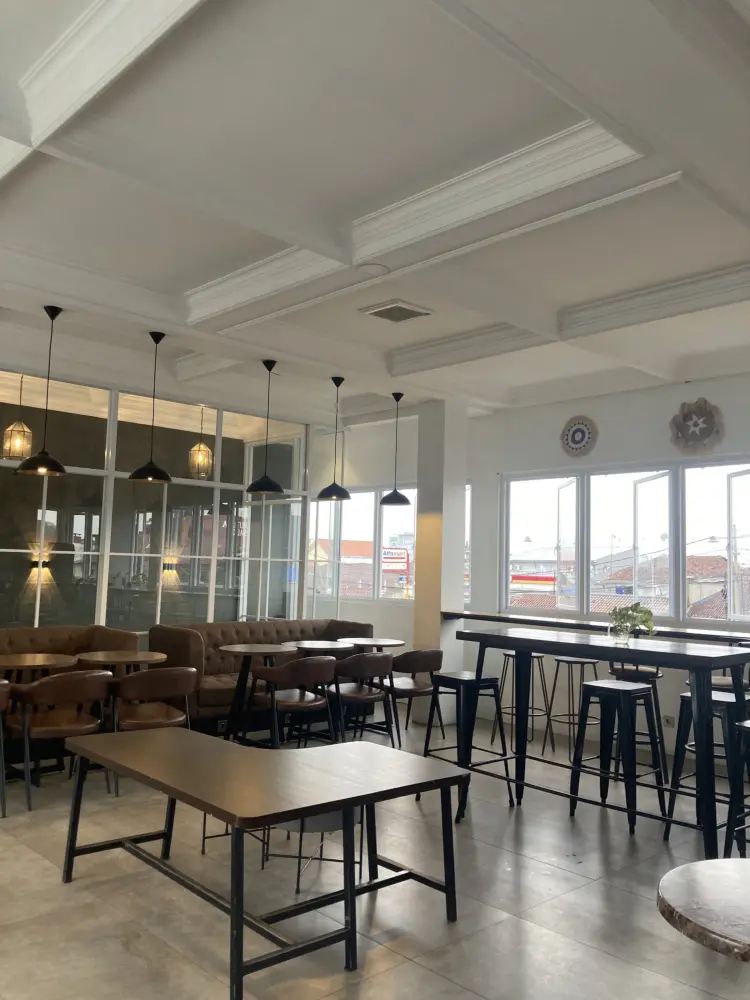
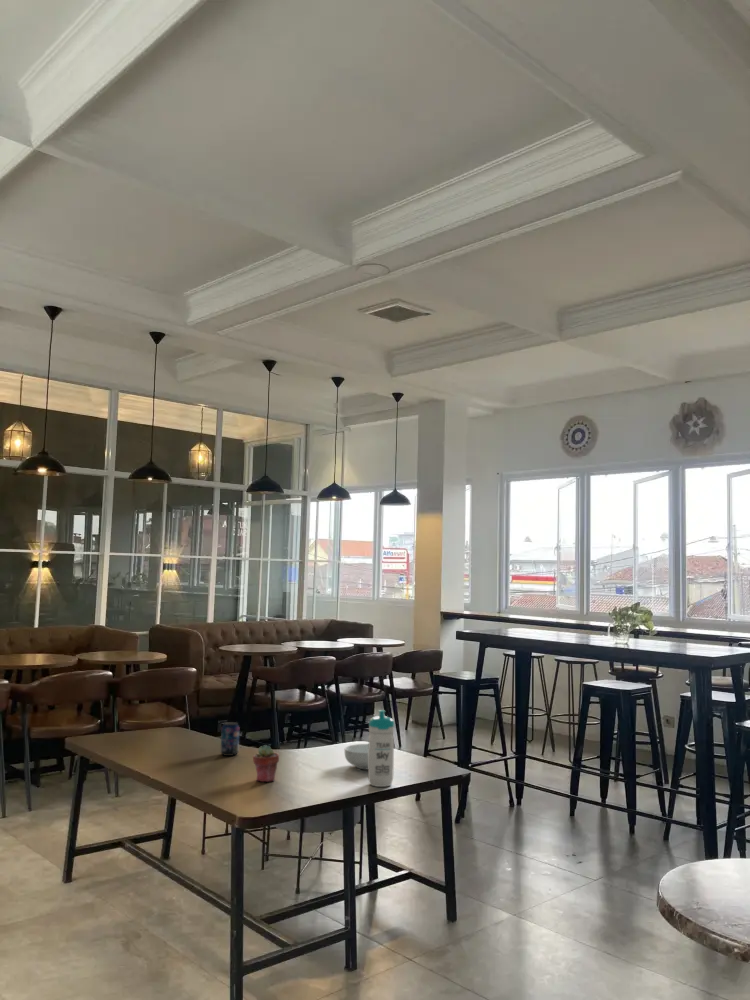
+ beverage can [220,721,240,757]
+ cereal bowl [343,743,369,770]
+ potted succulent [252,744,280,783]
+ water bottle [367,709,395,788]
